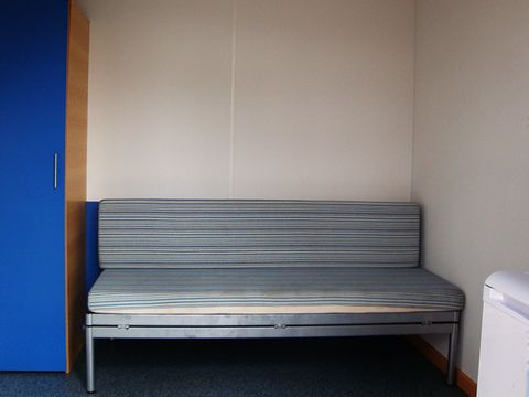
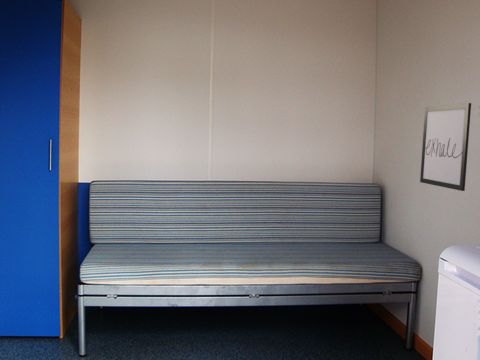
+ wall art [419,102,472,192]
